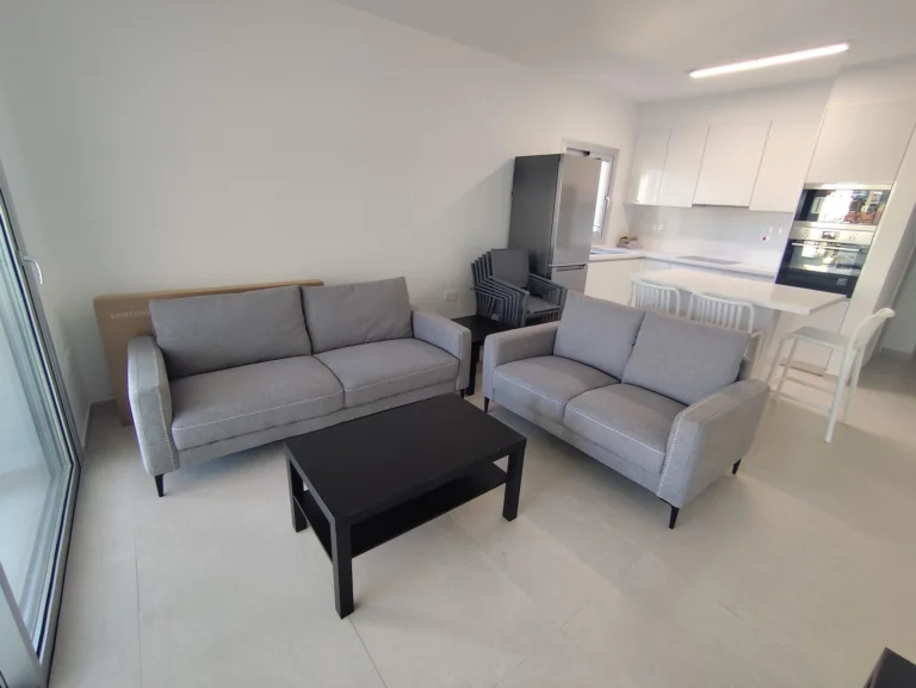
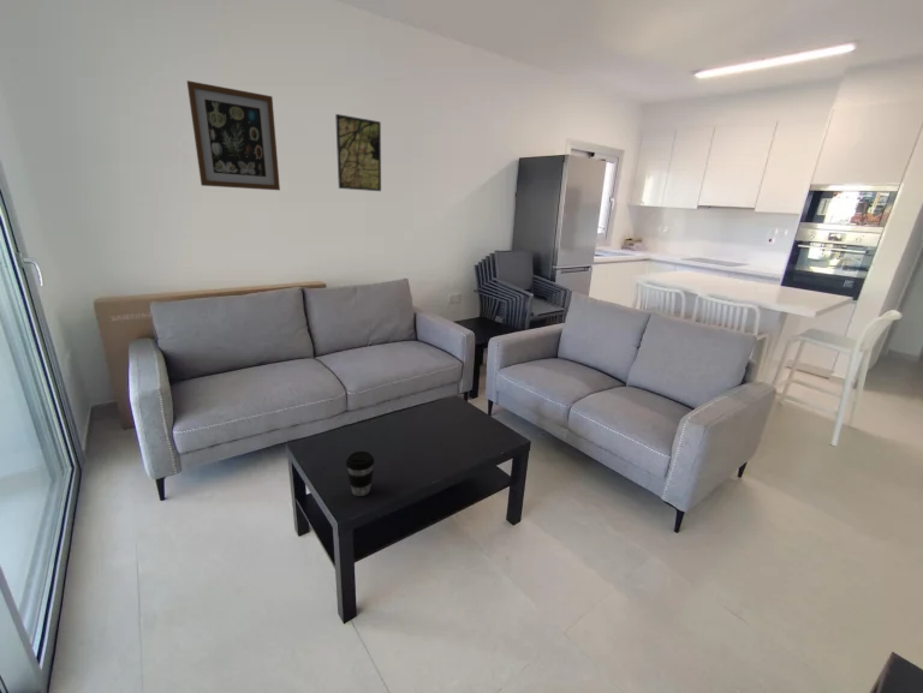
+ wall art [186,79,281,191]
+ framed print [334,113,382,192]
+ coffee cup [345,450,375,497]
